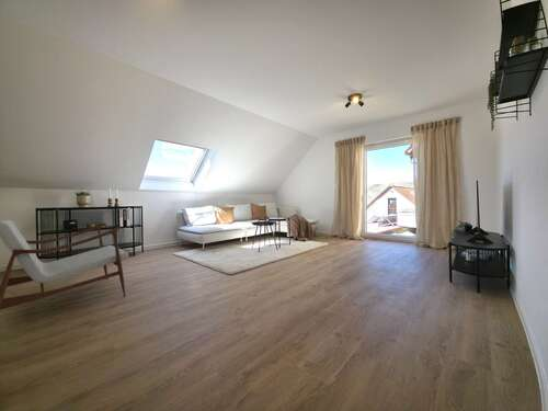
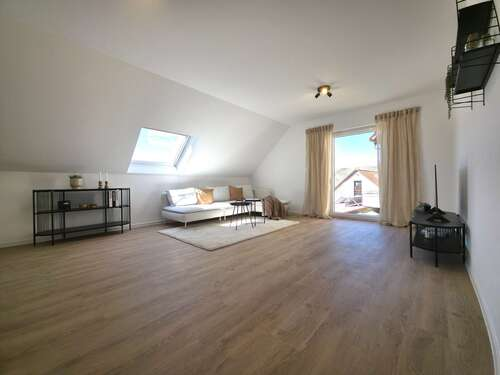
- armchair [0,219,130,311]
